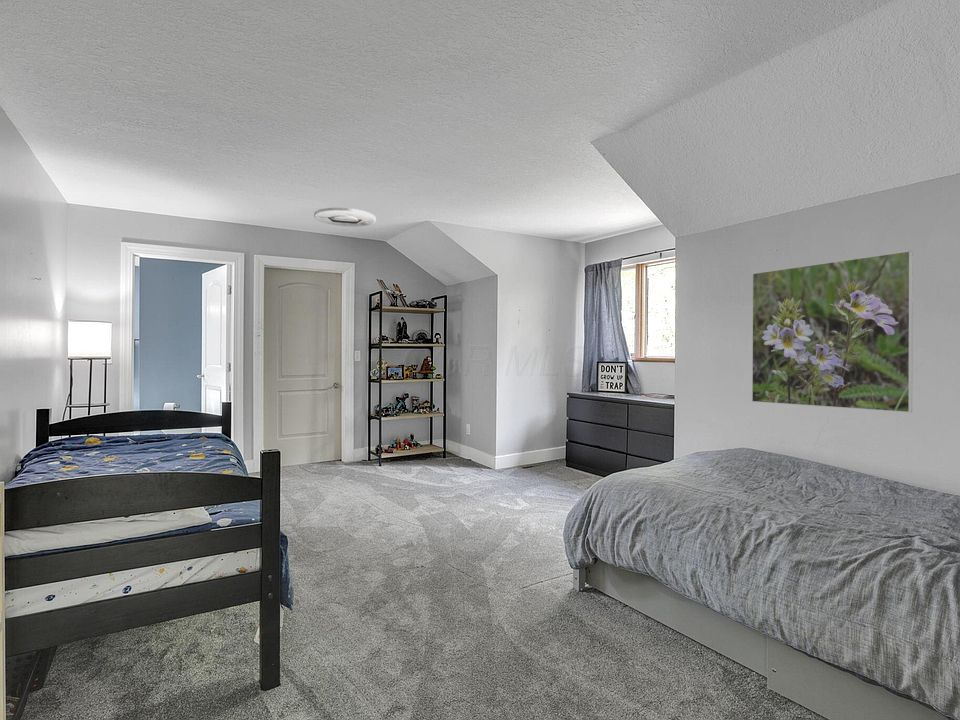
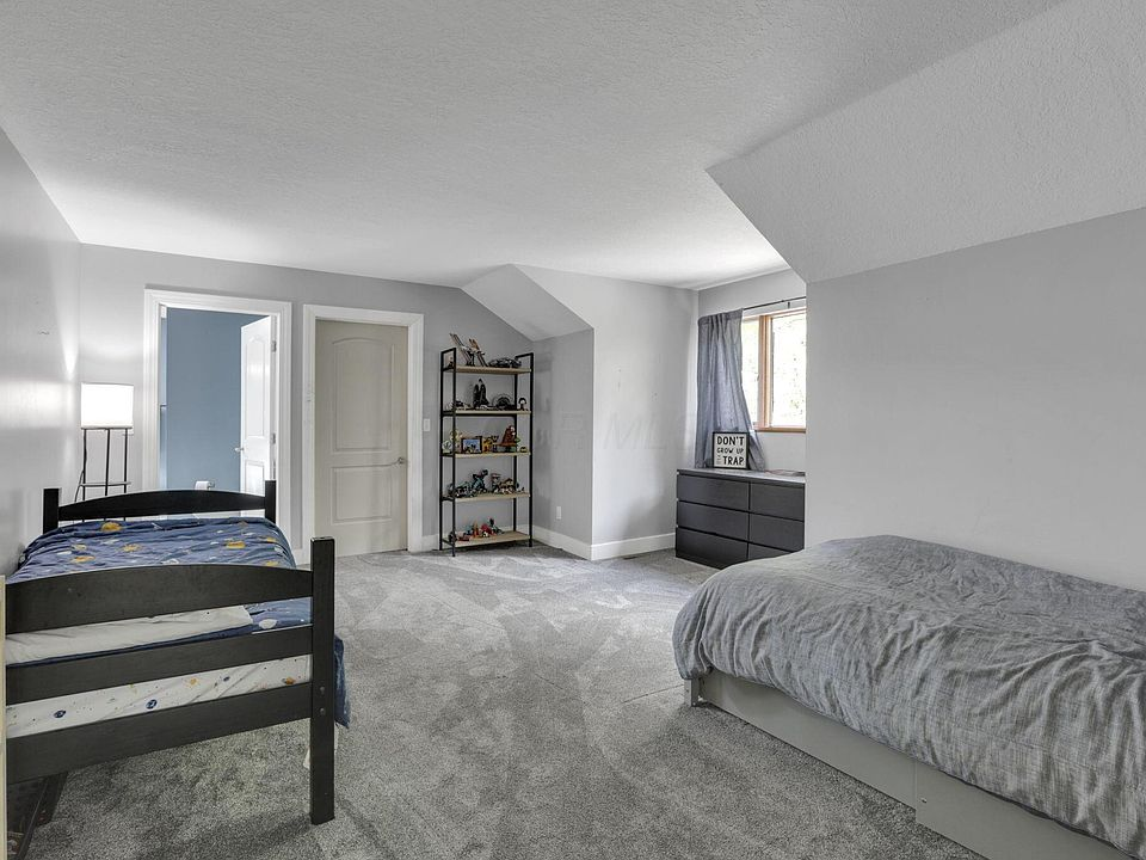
- ceiling light [313,207,377,228]
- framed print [751,250,914,414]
